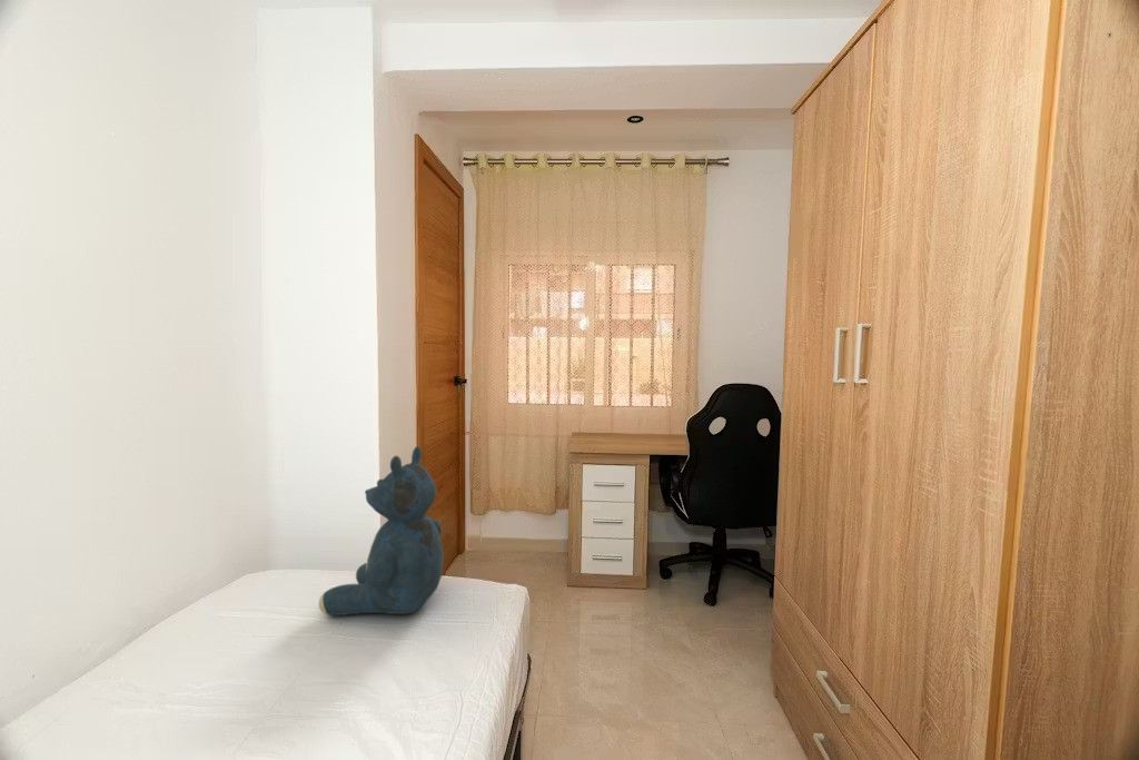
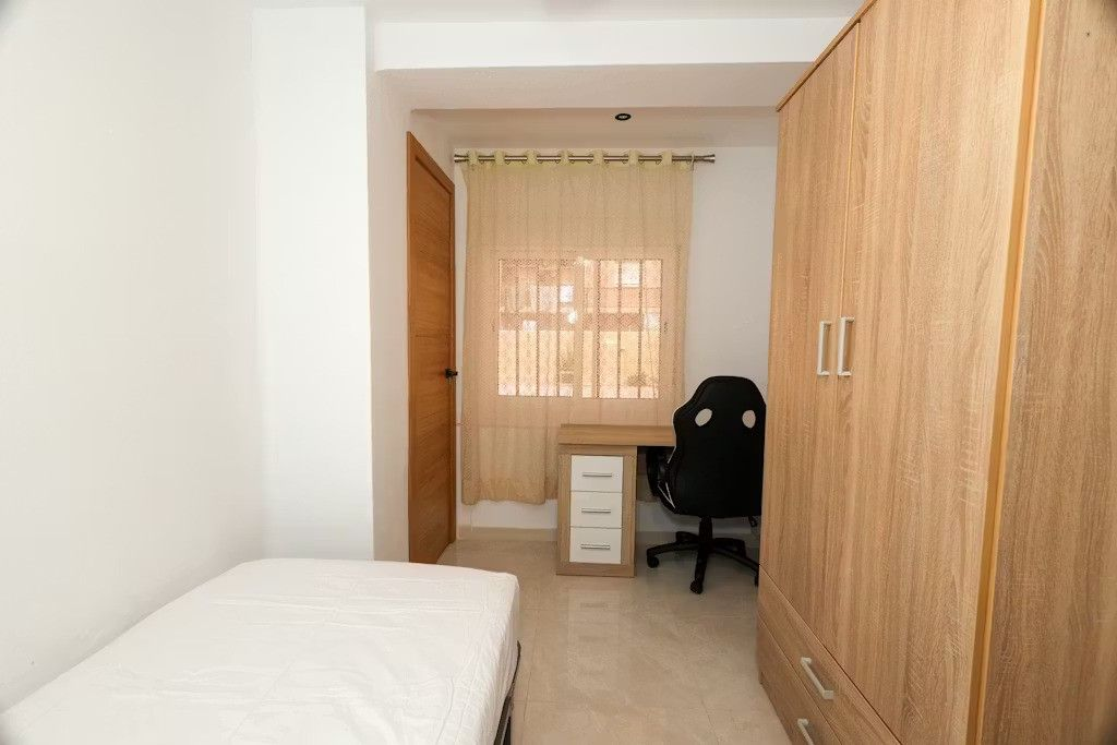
- teddy bear [318,445,445,616]
